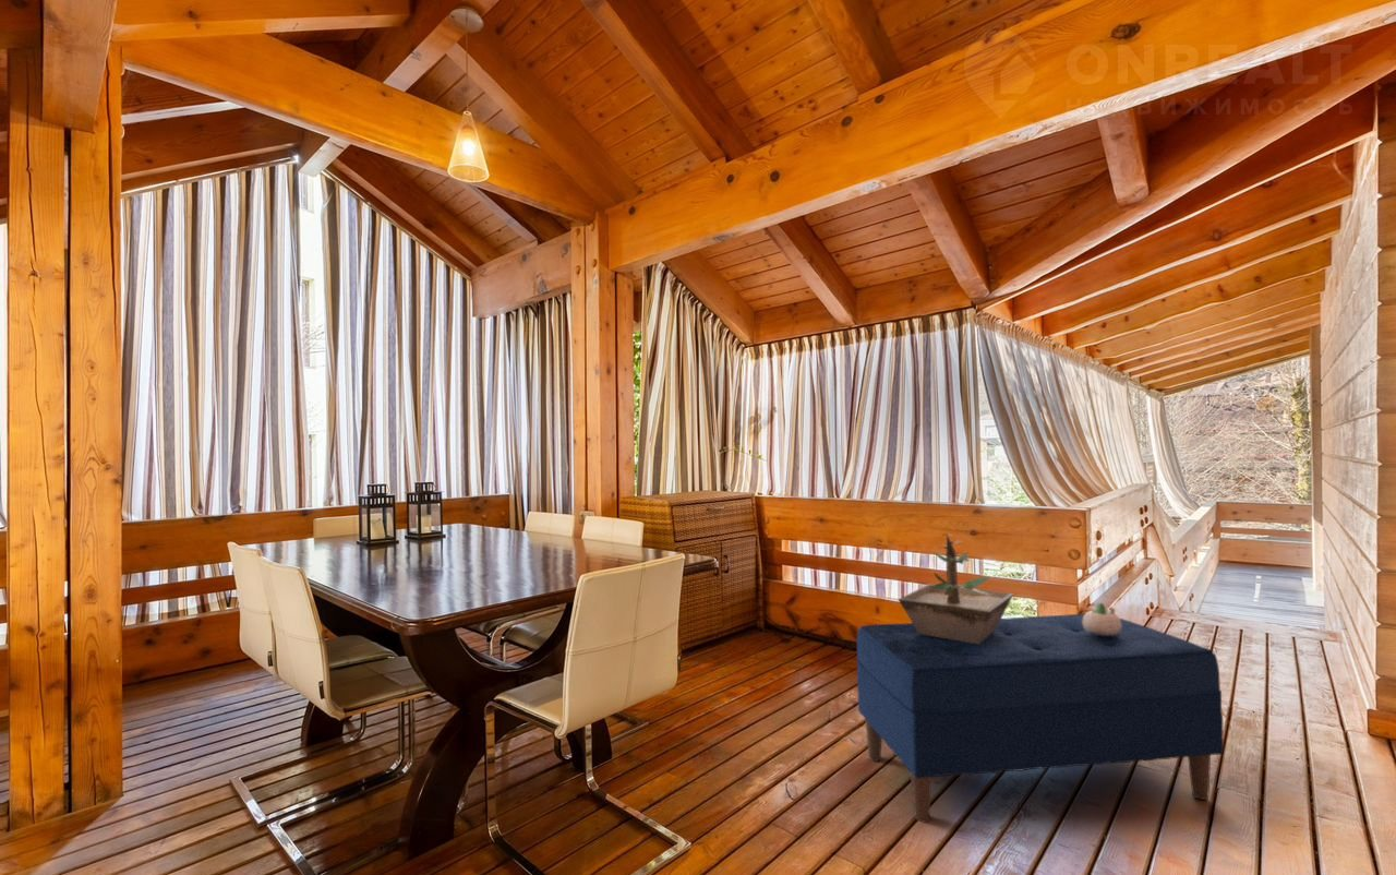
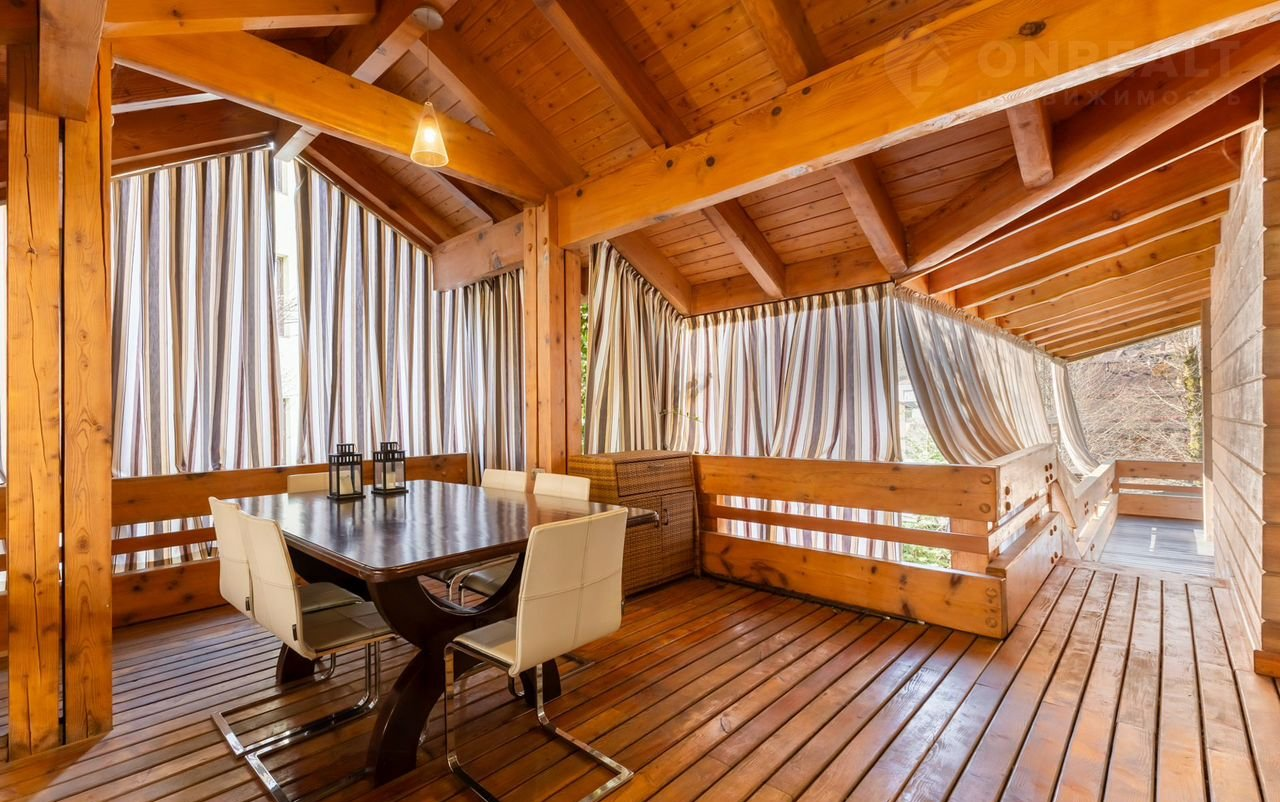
- bench [856,613,1225,824]
- potted plant [896,534,1015,644]
- succulent planter [1082,602,1122,636]
